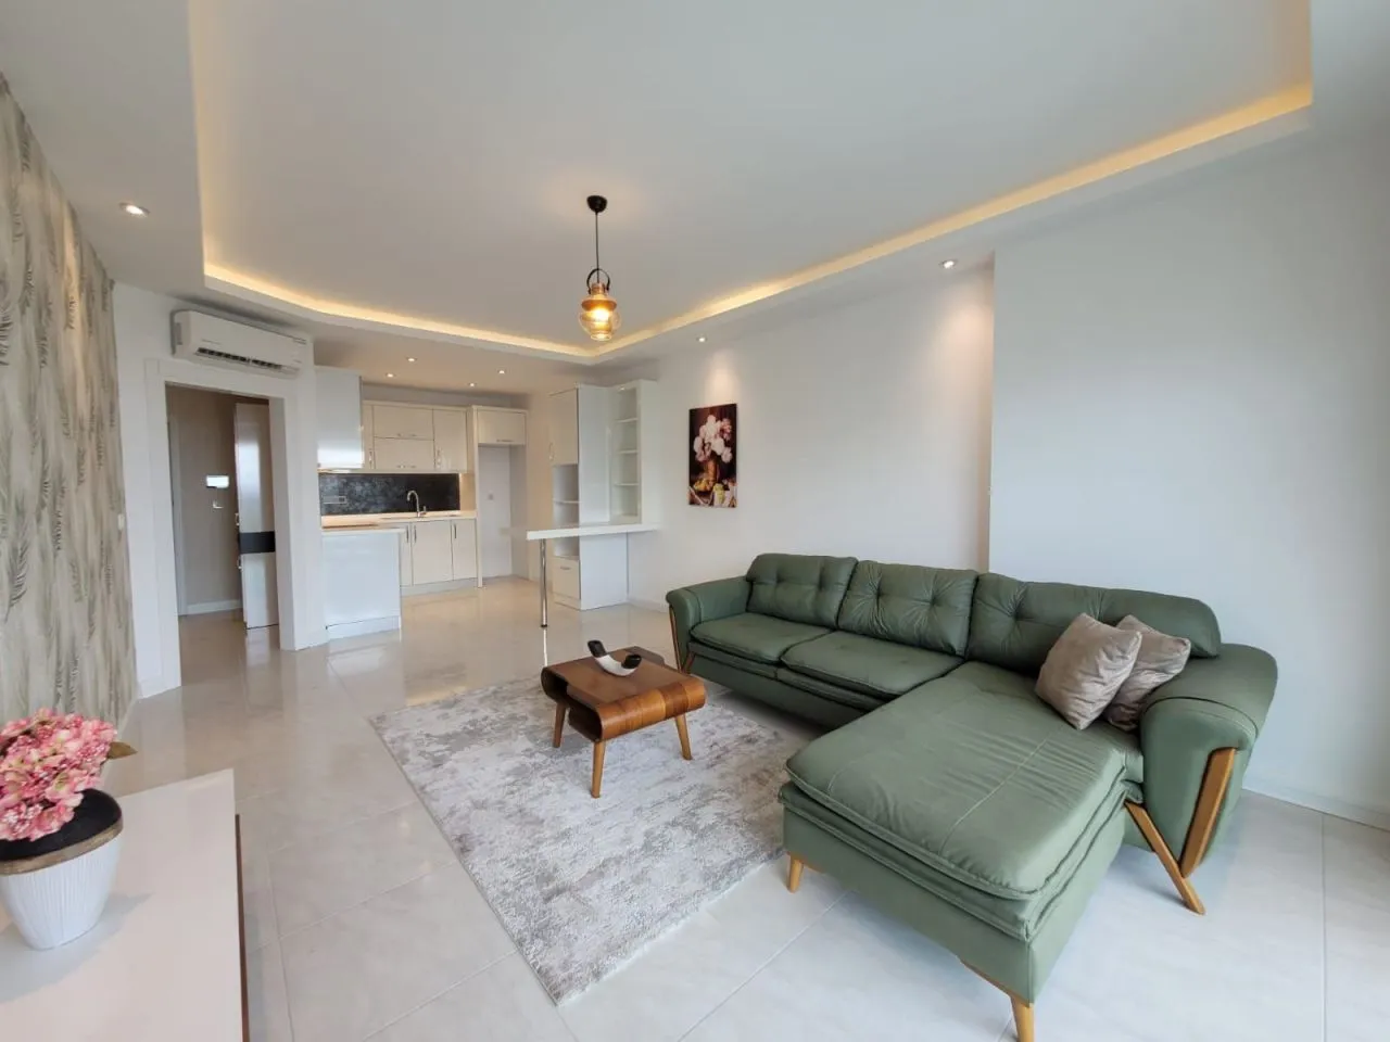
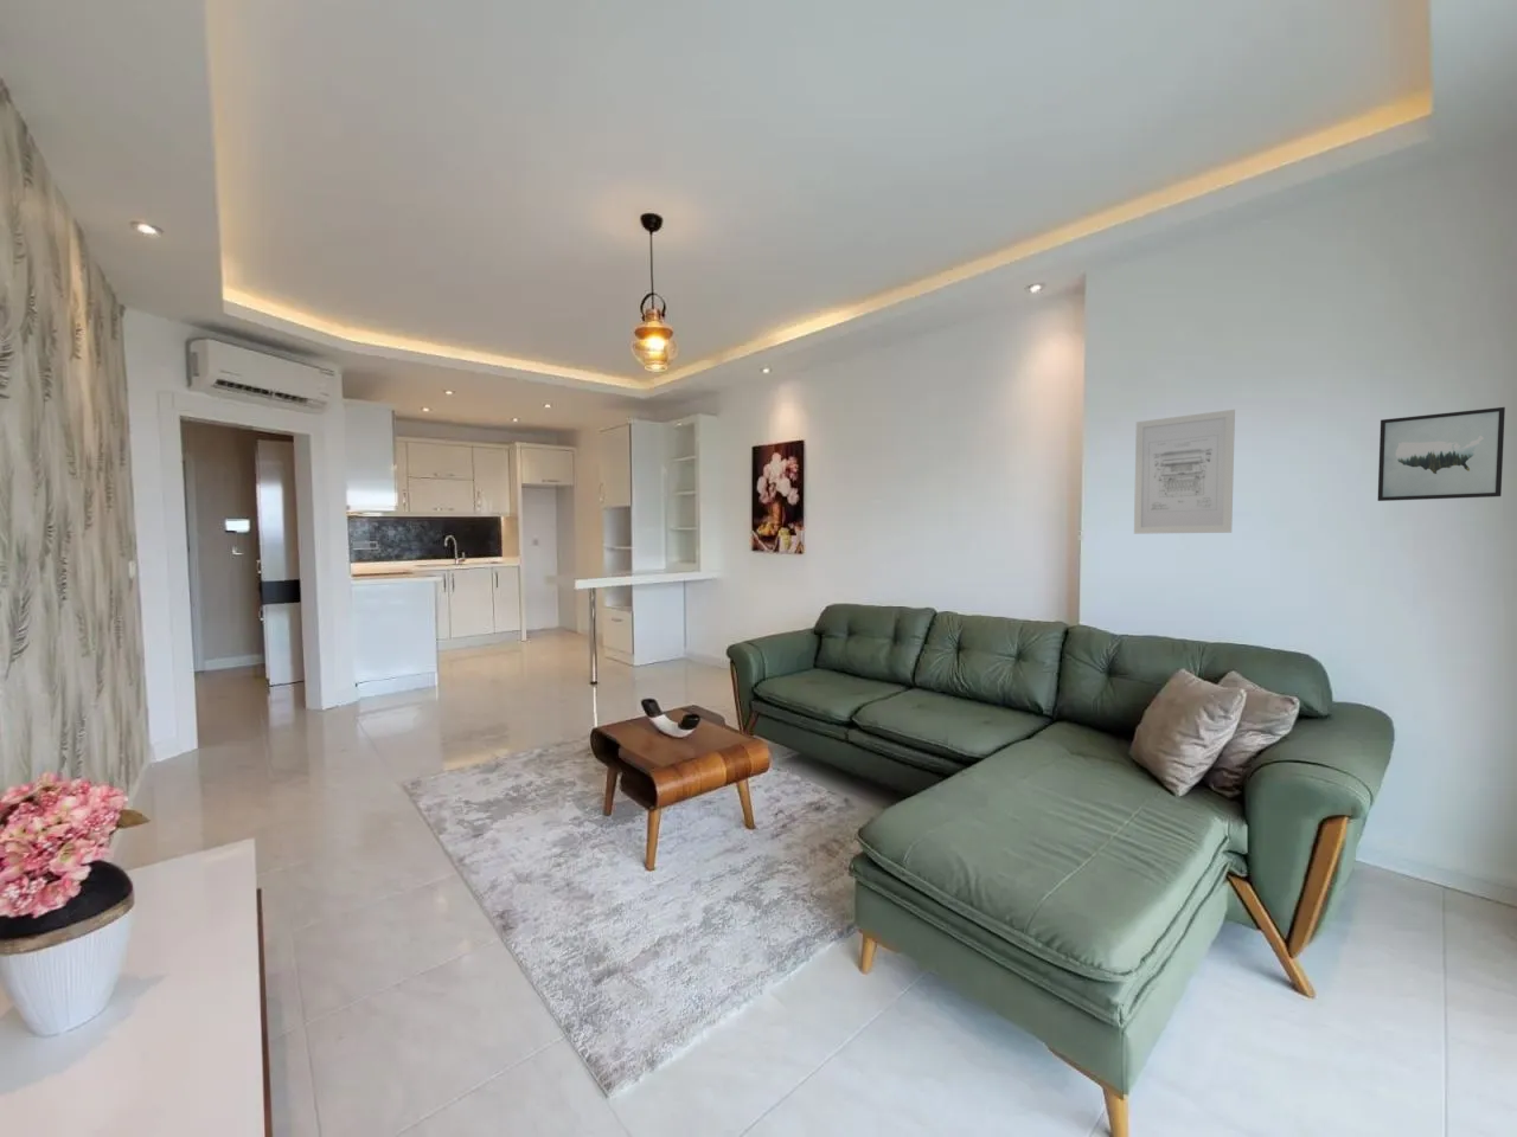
+ wall art [1134,408,1236,535]
+ wall art [1377,406,1506,502]
